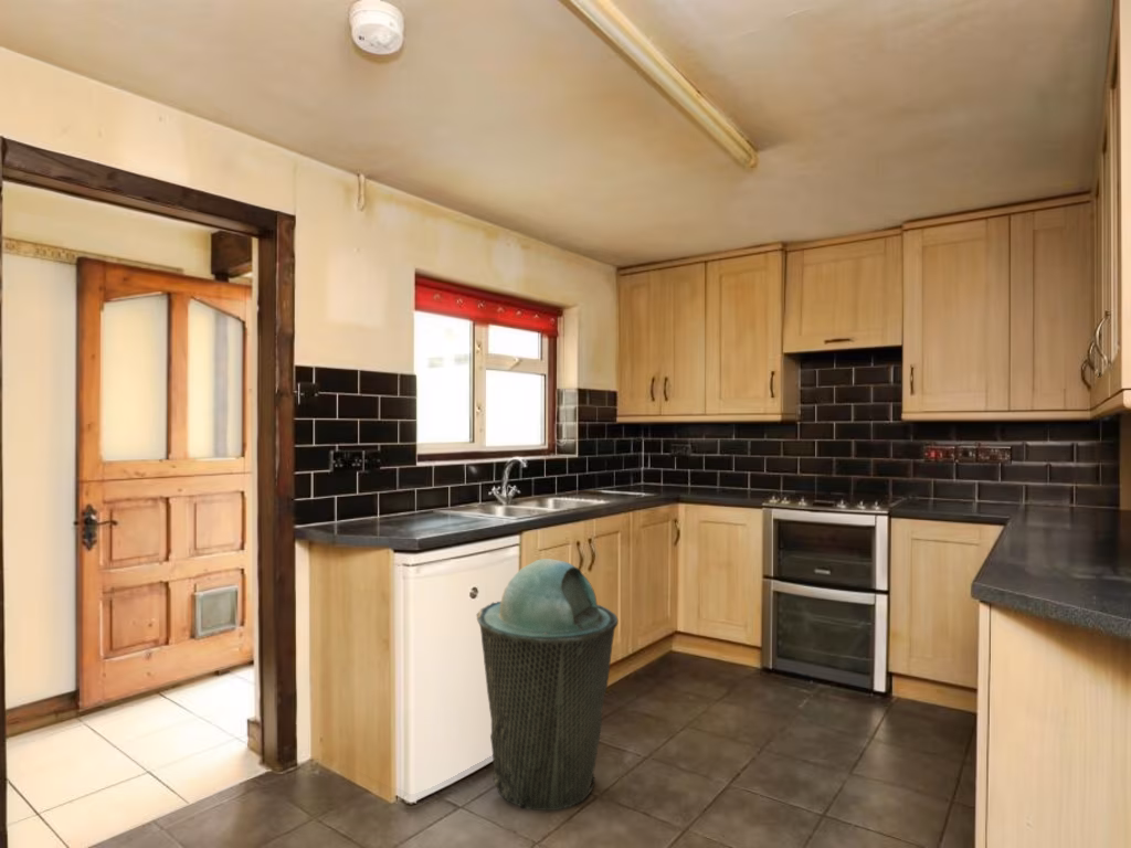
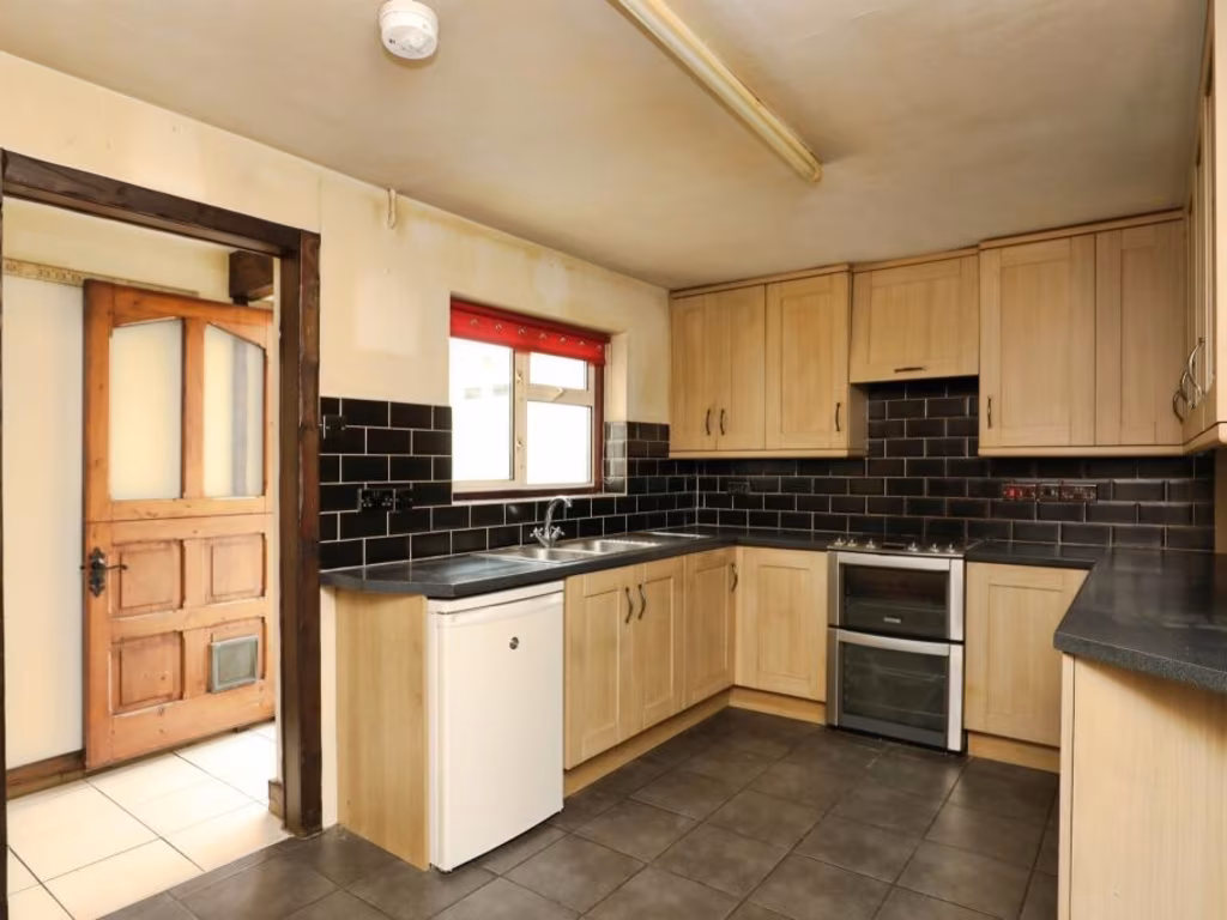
- trash bin [475,558,620,812]
